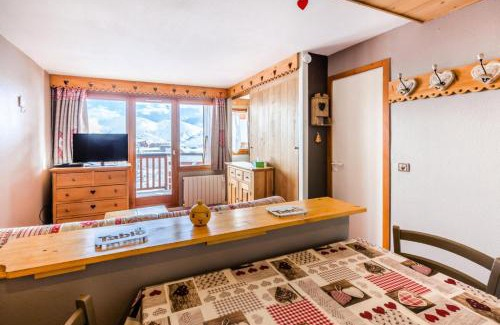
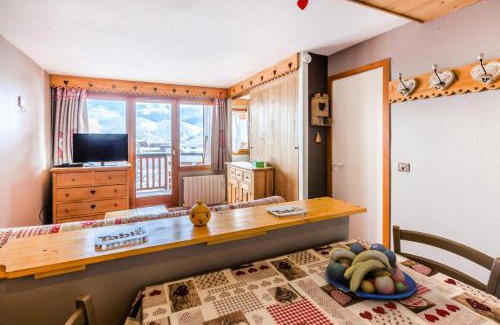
+ fruit bowl [324,242,418,300]
